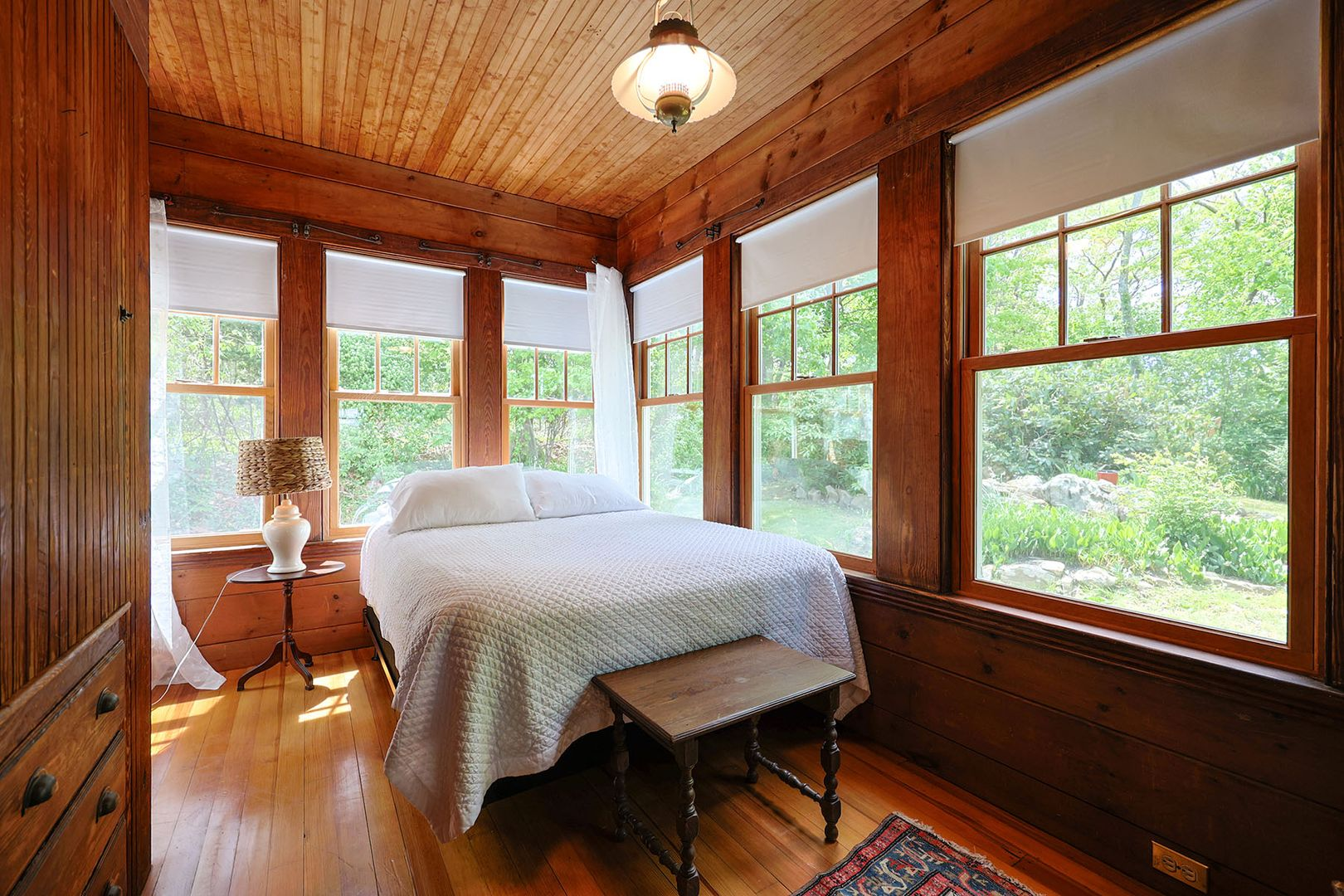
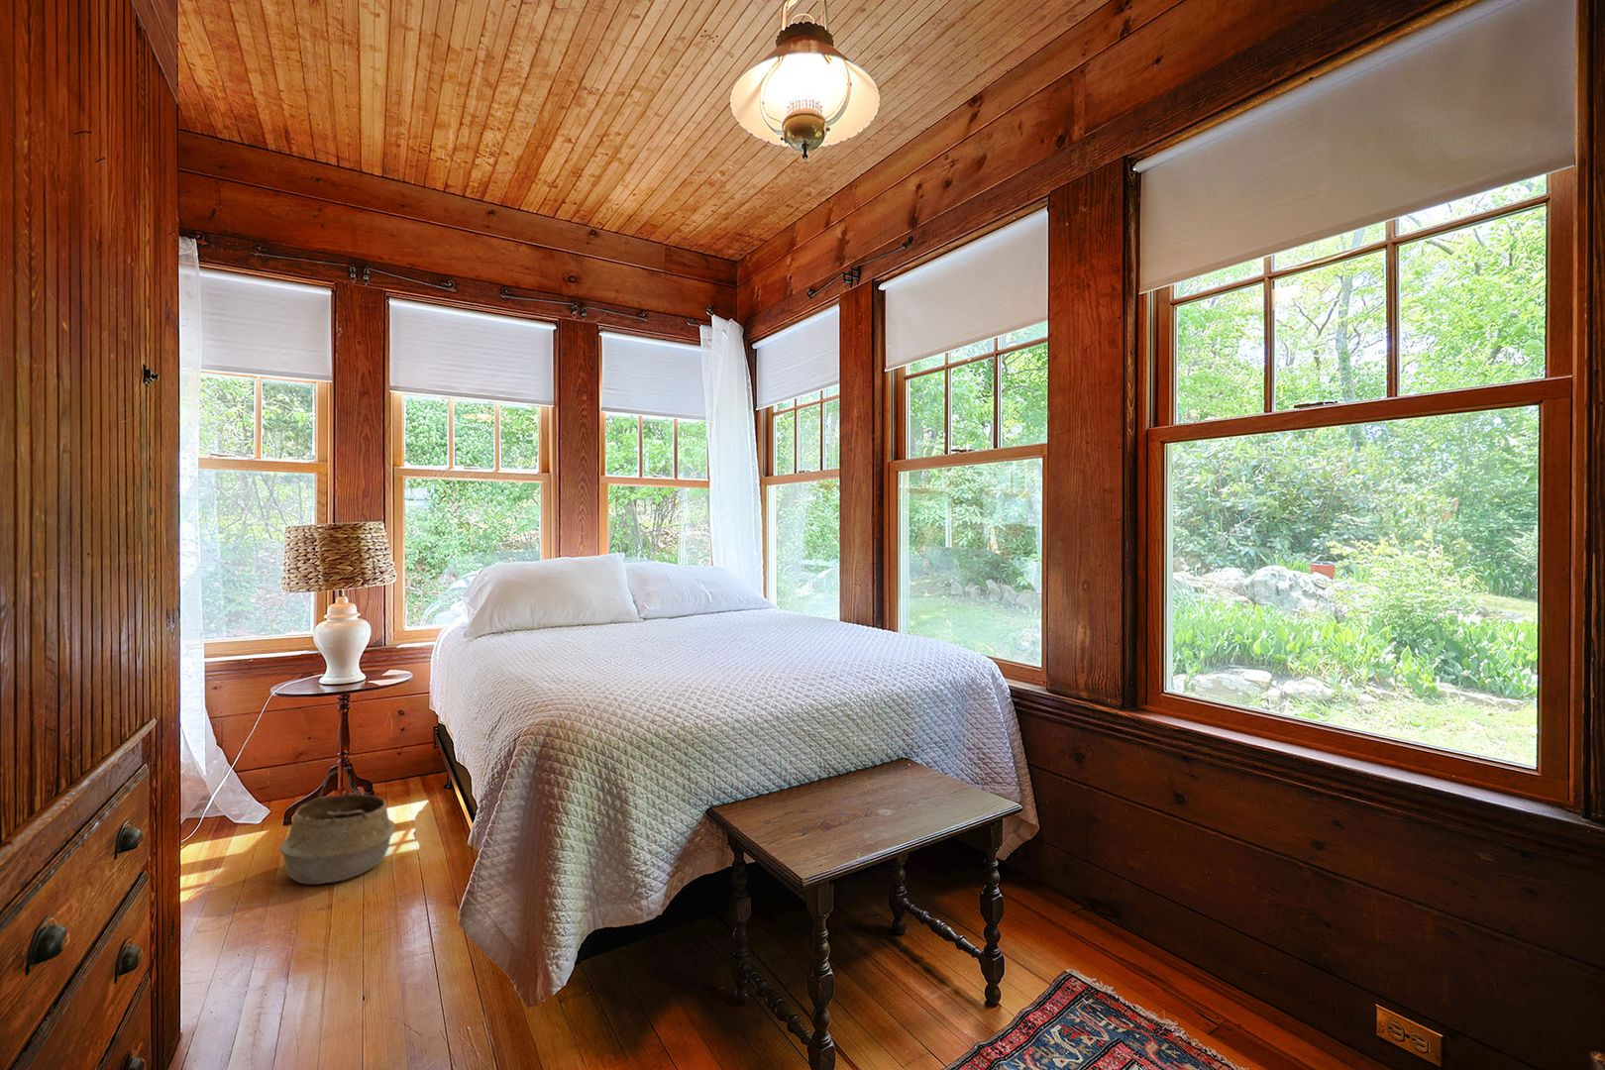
+ woven basket [279,770,396,886]
